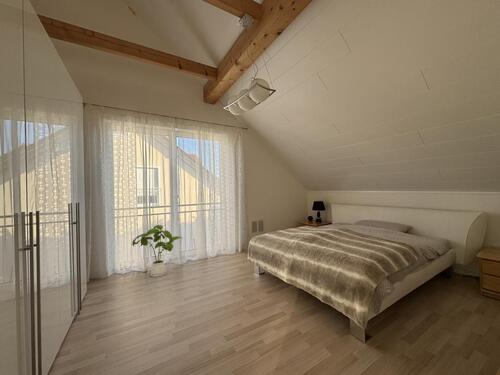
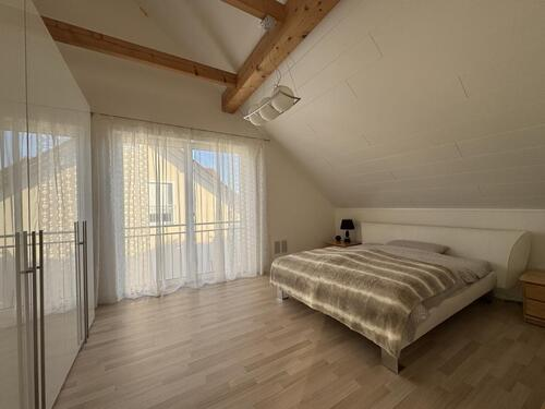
- house plant [131,224,184,278]
